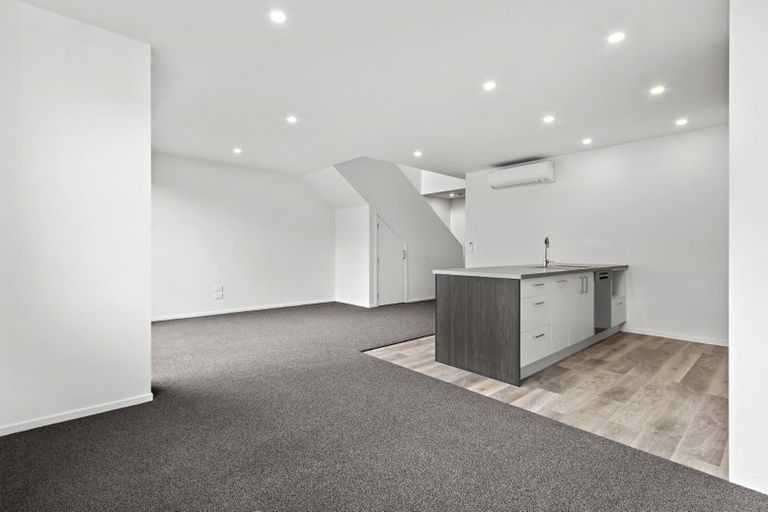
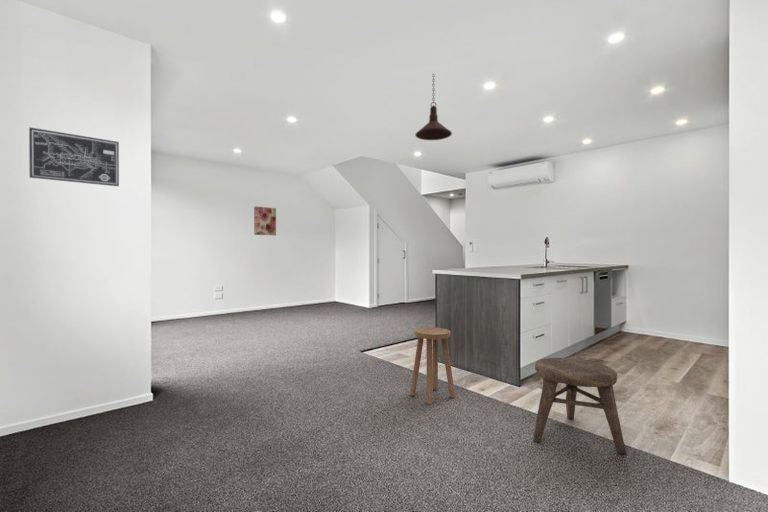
+ stool [532,357,627,455]
+ pendant light [414,73,453,141]
+ wall art [253,205,277,236]
+ wall art [28,126,120,187]
+ stool [409,326,456,406]
